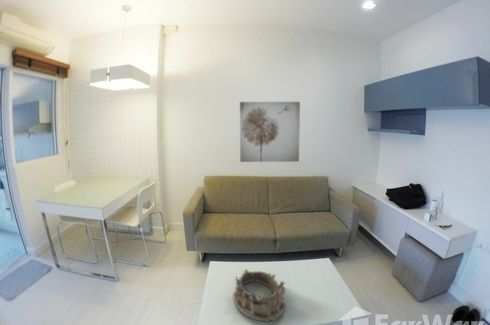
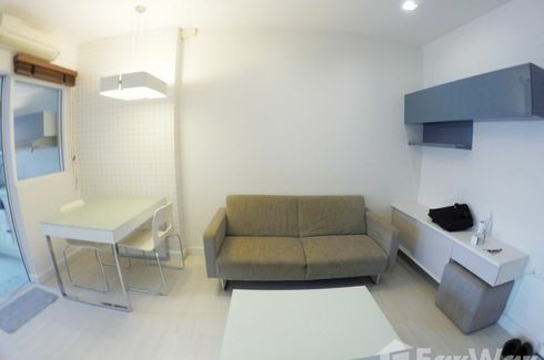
- wall art [239,101,301,163]
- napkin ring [233,268,286,323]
